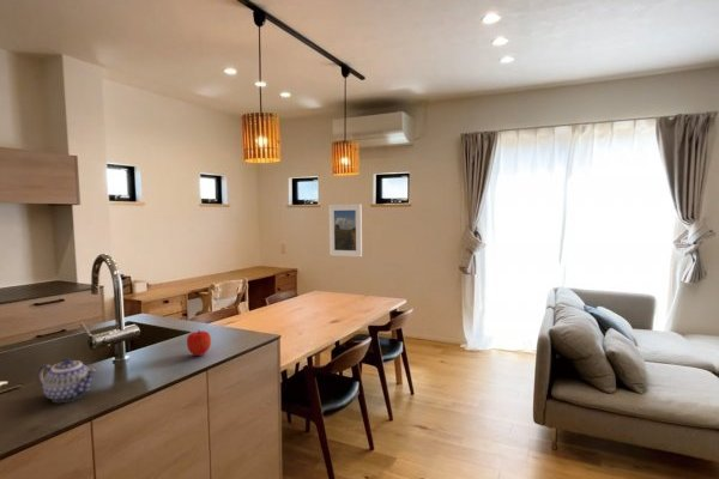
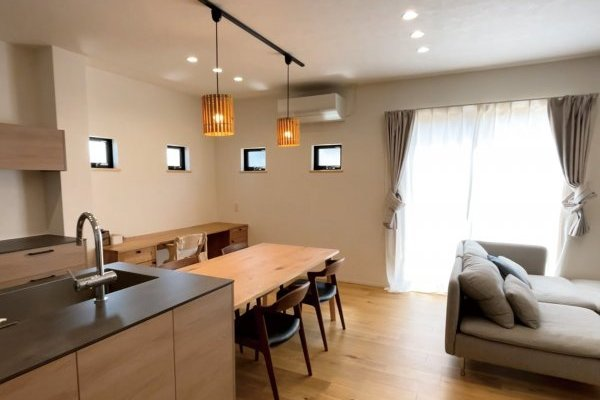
- teapot [37,357,98,404]
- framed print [327,202,363,257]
- fruit [186,328,212,357]
